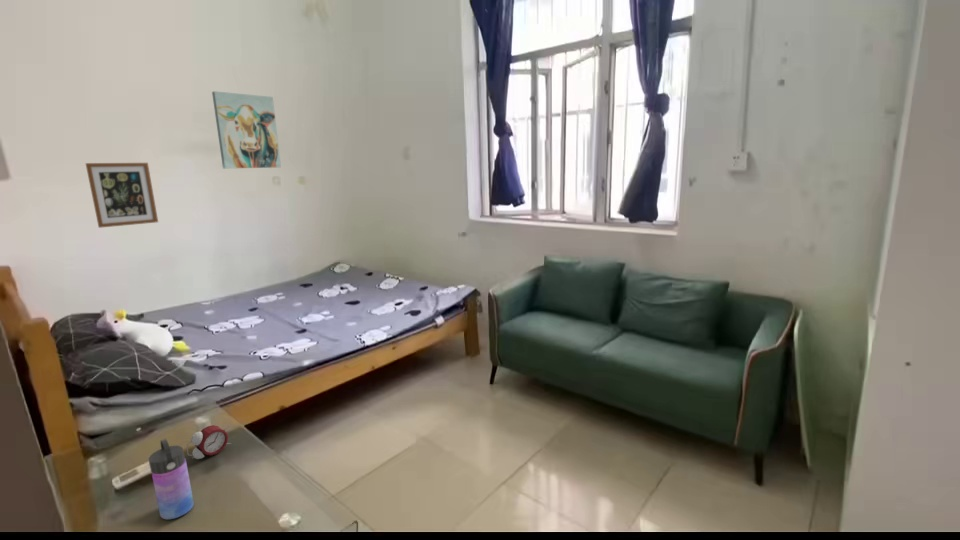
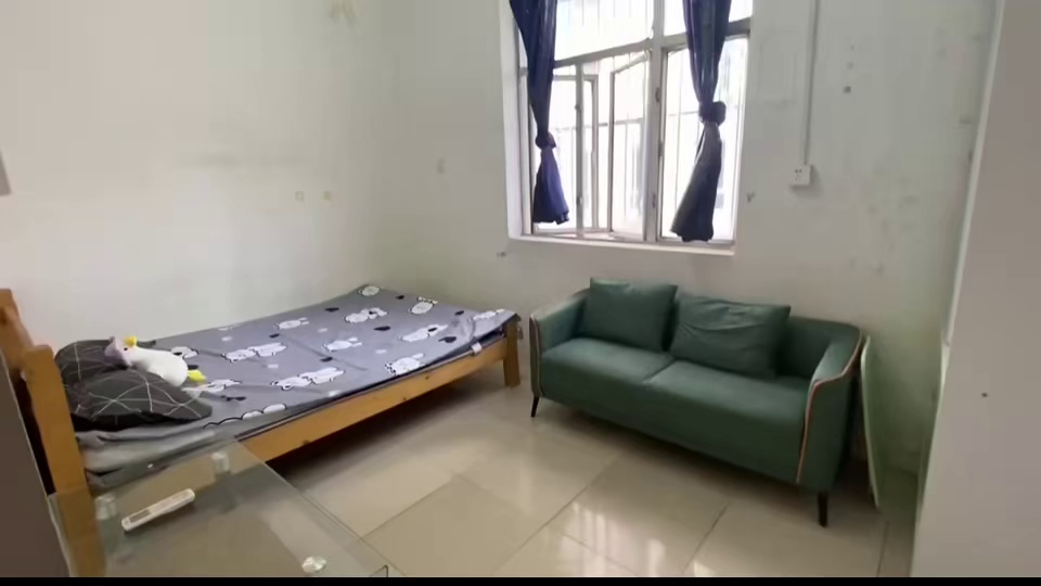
- alarm clock [186,424,232,460]
- wall art [211,90,282,169]
- wall art [85,162,159,229]
- water bottle [148,438,195,520]
